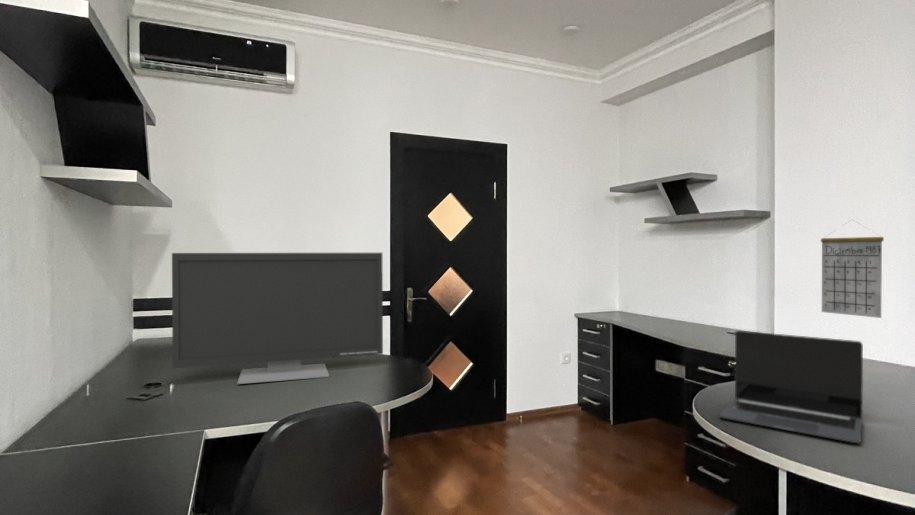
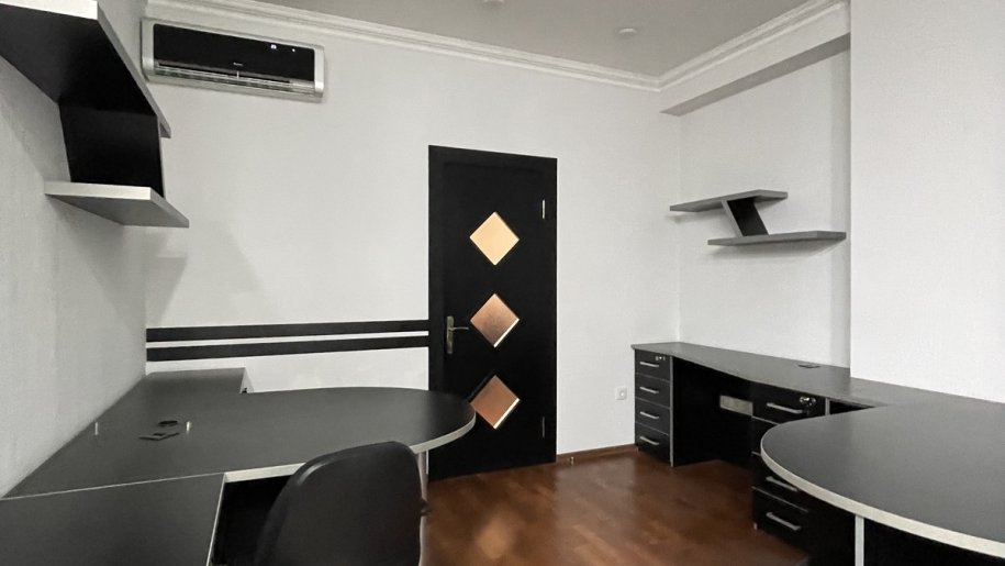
- monitor [171,252,384,385]
- laptop [718,330,864,444]
- calendar [820,219,885,319]
